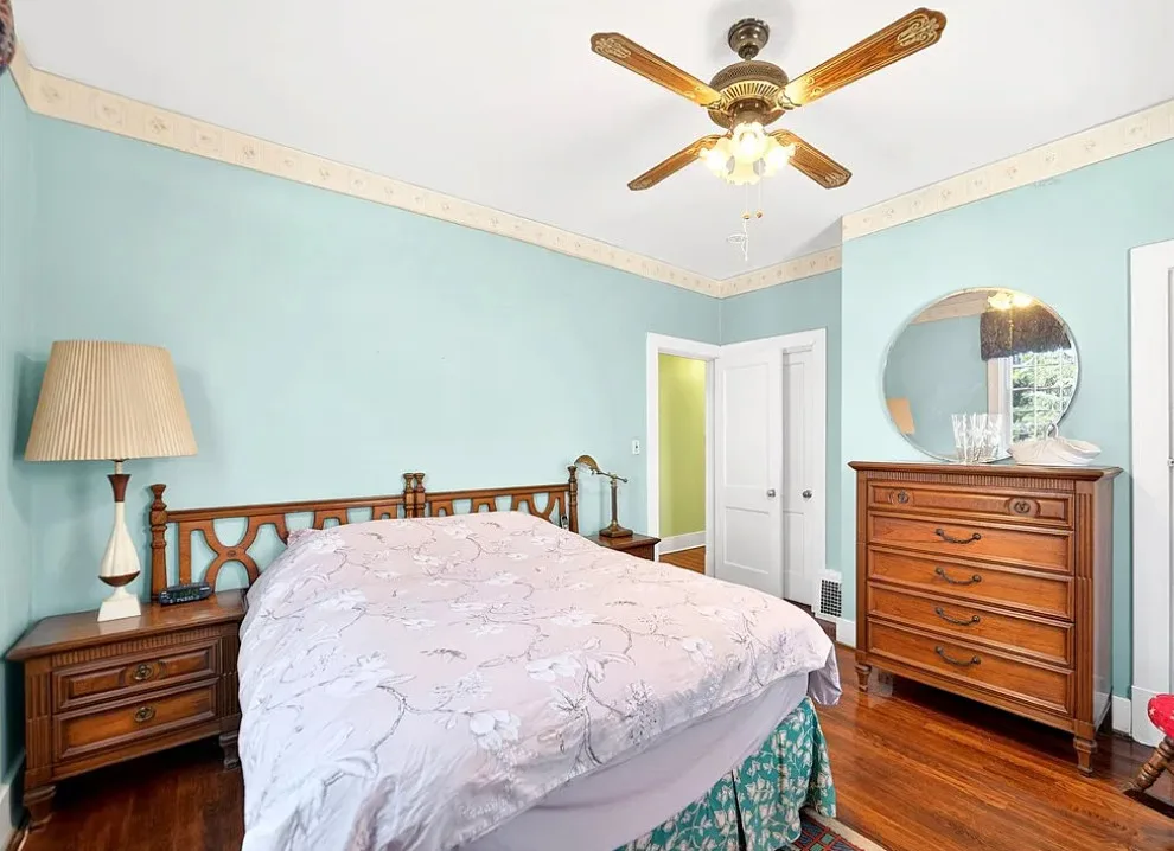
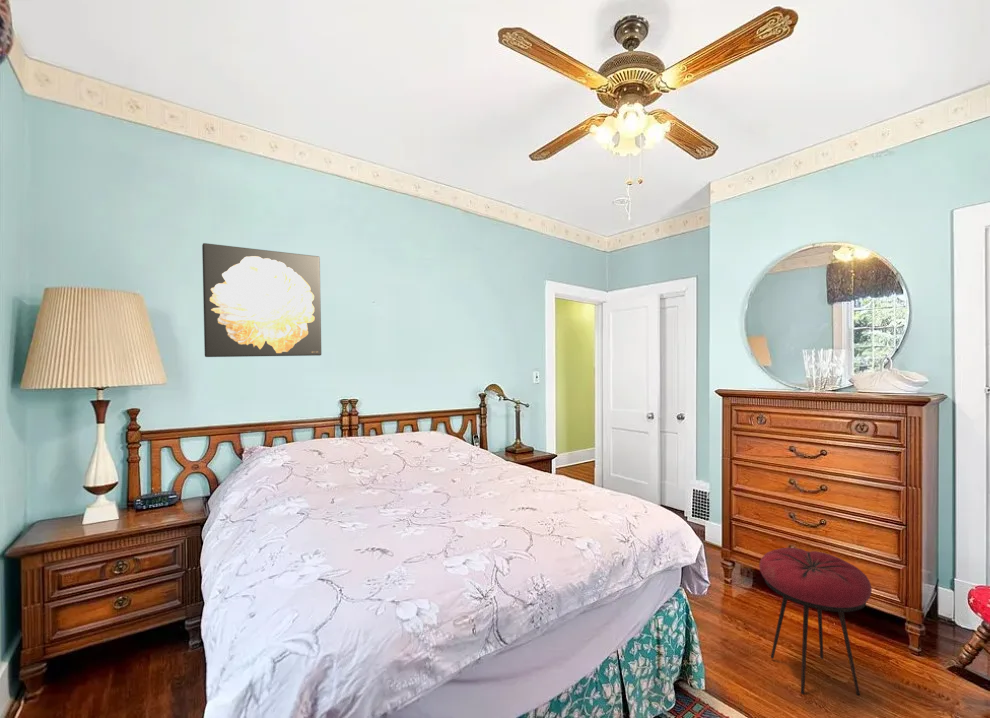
+ stool [758,547,873,697]
+ wall art [201,242,322,358]
